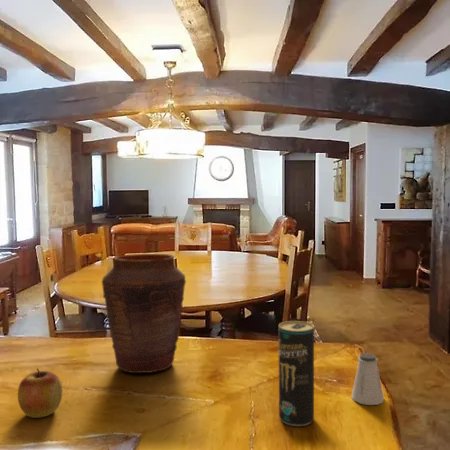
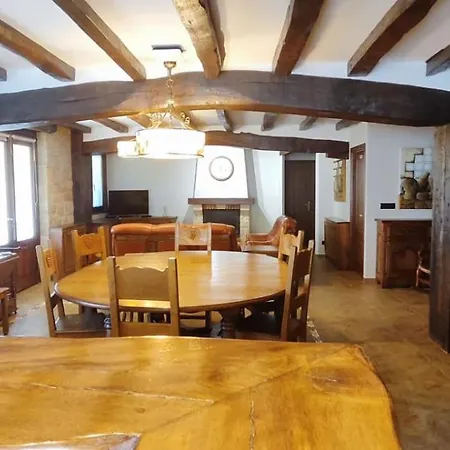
- apple [17,367,64,419]
- vase [101,253,187,374]
- beverage can [277,320,315,427]
- saltshaker [350,352,385,406]
